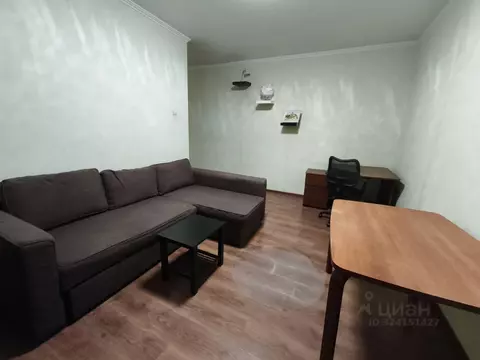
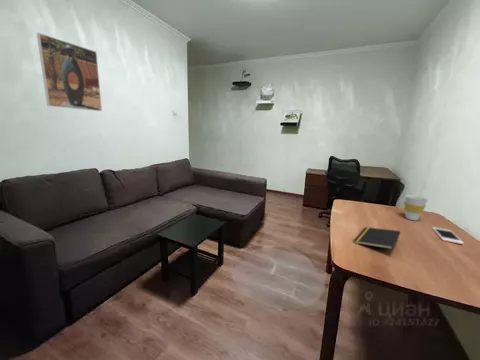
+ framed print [36,32,103,112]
+ cup [403,194,429,221]
+ cell phone [431,226,465,245]
+ notepad [352,226,401,250]
